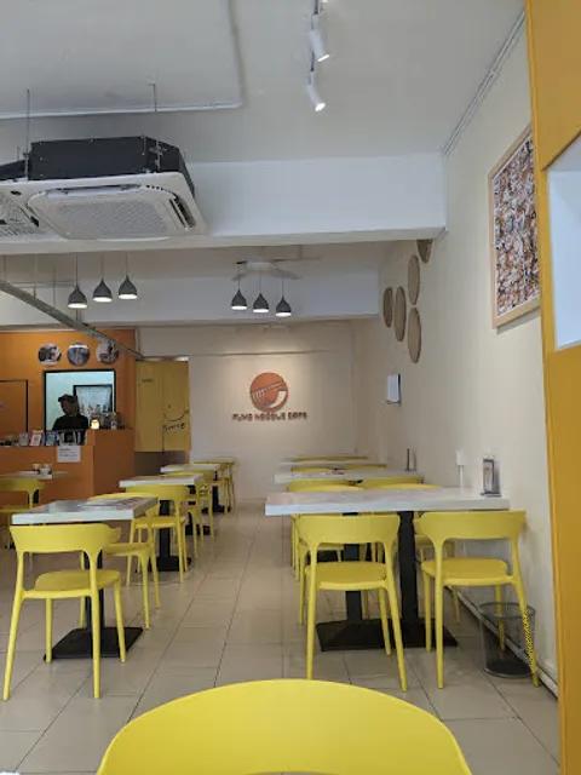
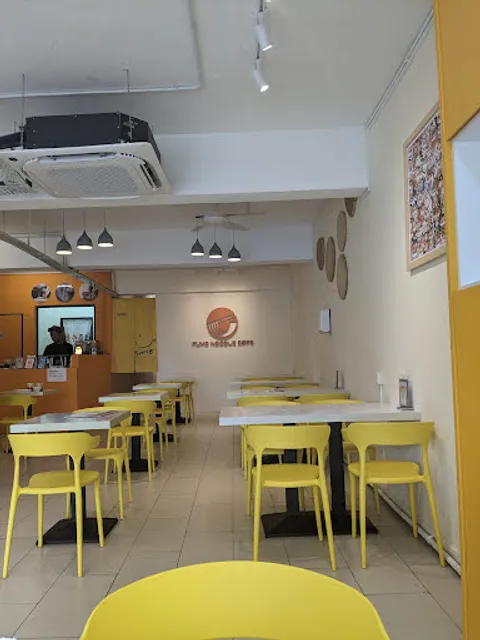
- waste bin [476,601,537,679]
